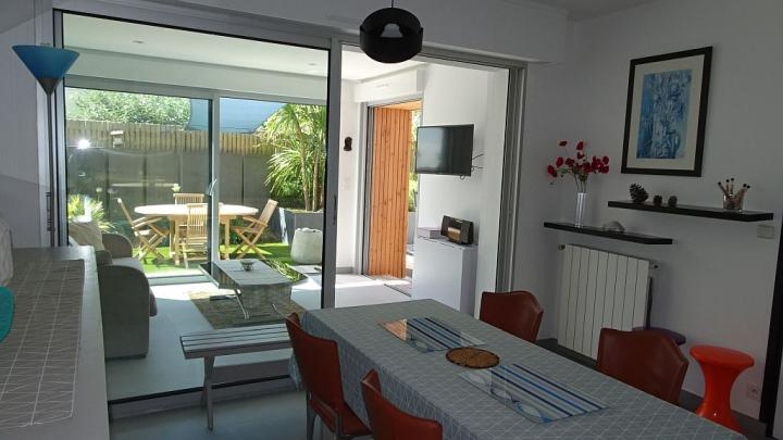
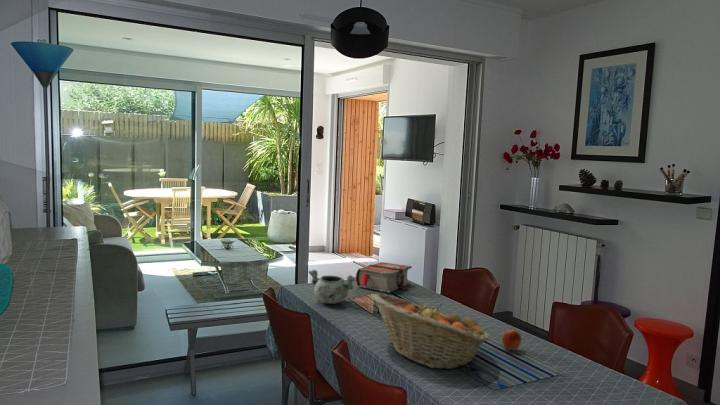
+ bible [355,261,413,294]
+ apple [501,329,522,351]
+ bowl [308,269,356,305]
+ fruit basket [371,293,491,370]
